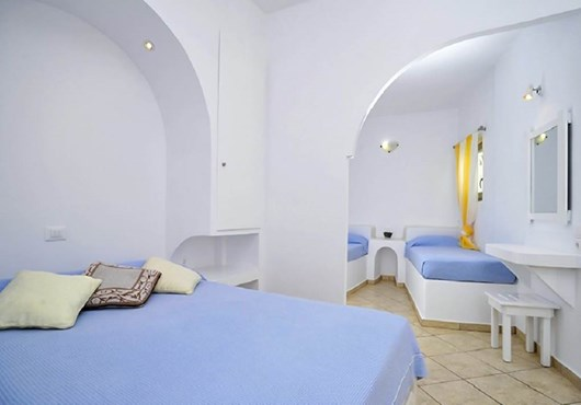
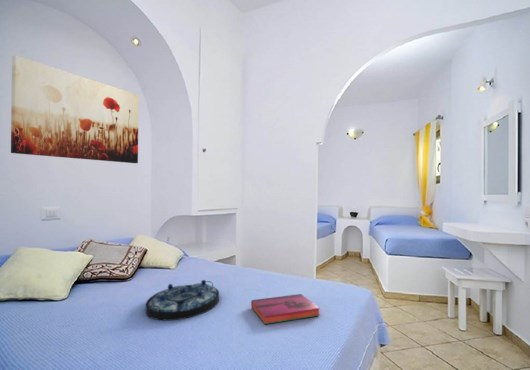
+ serving tray [145,279,220,322]
+ hardback book [250,293,321,325]
+ wall art [10,54,140,164]
